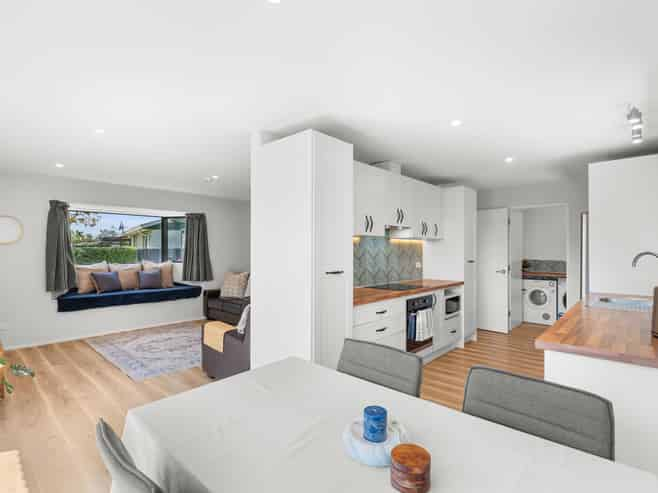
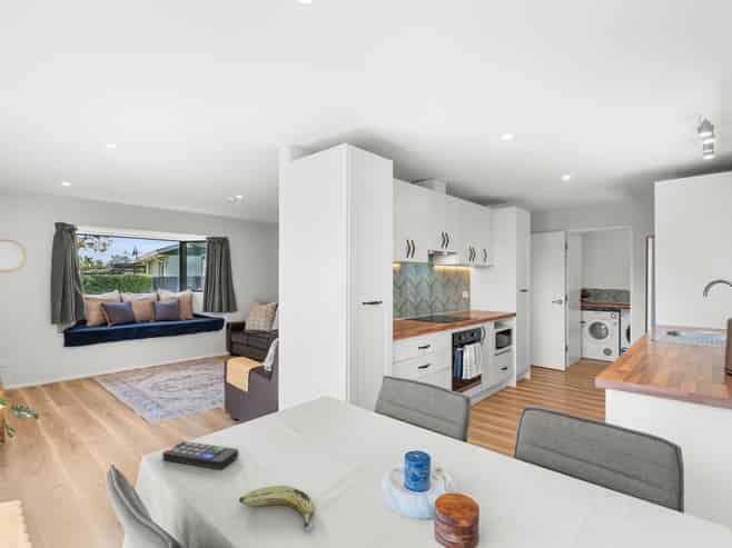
+ remote control [161,440,239,470]
+ fruit [238,485,315,532]
